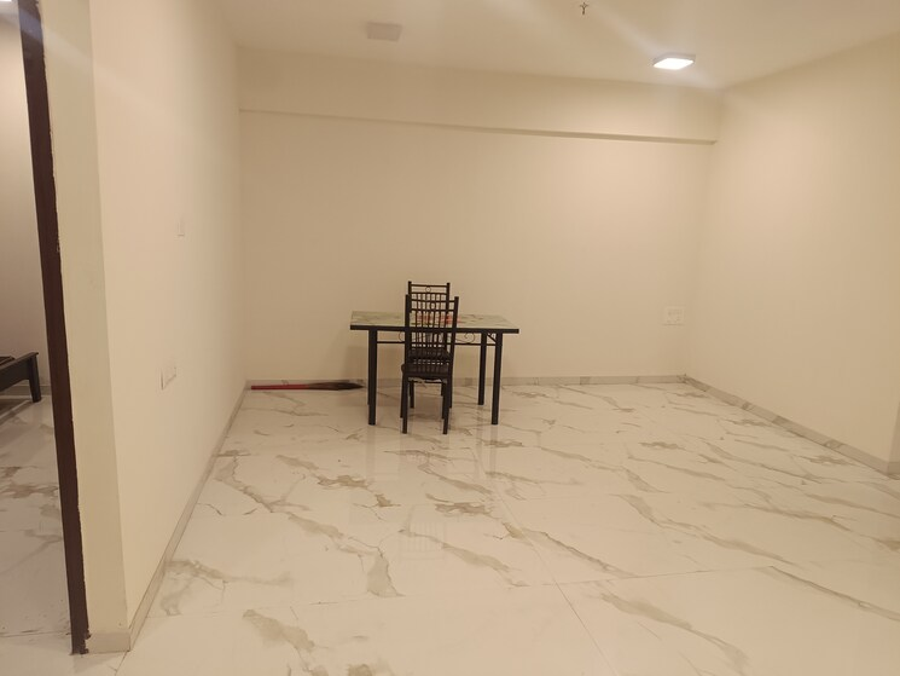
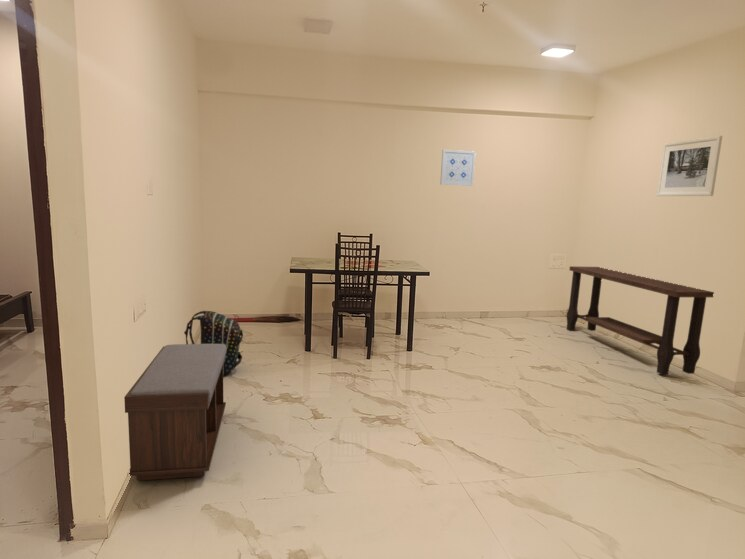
+ console table [566,265,715,376]
+ wall art [439,149,477,187]
+ backpack [183,310,244,376]
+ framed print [656,135,723,197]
+ bench [123,343,227,482]
